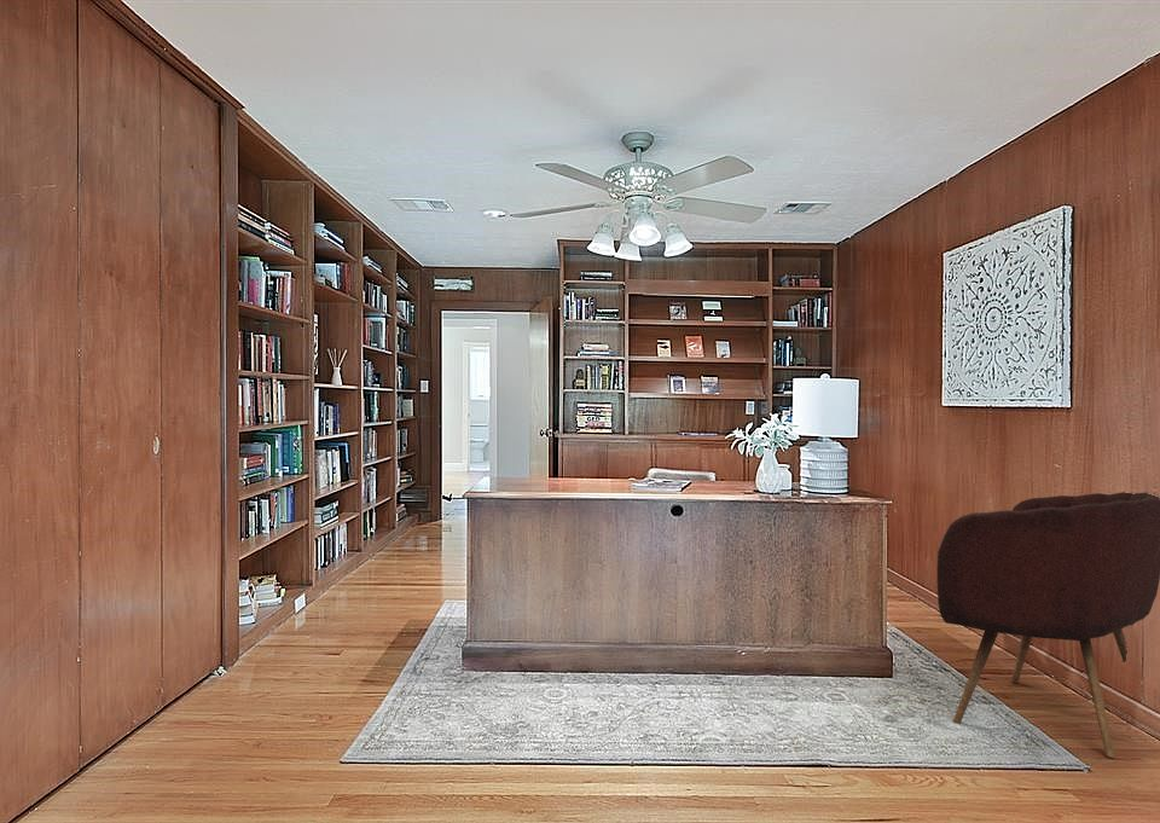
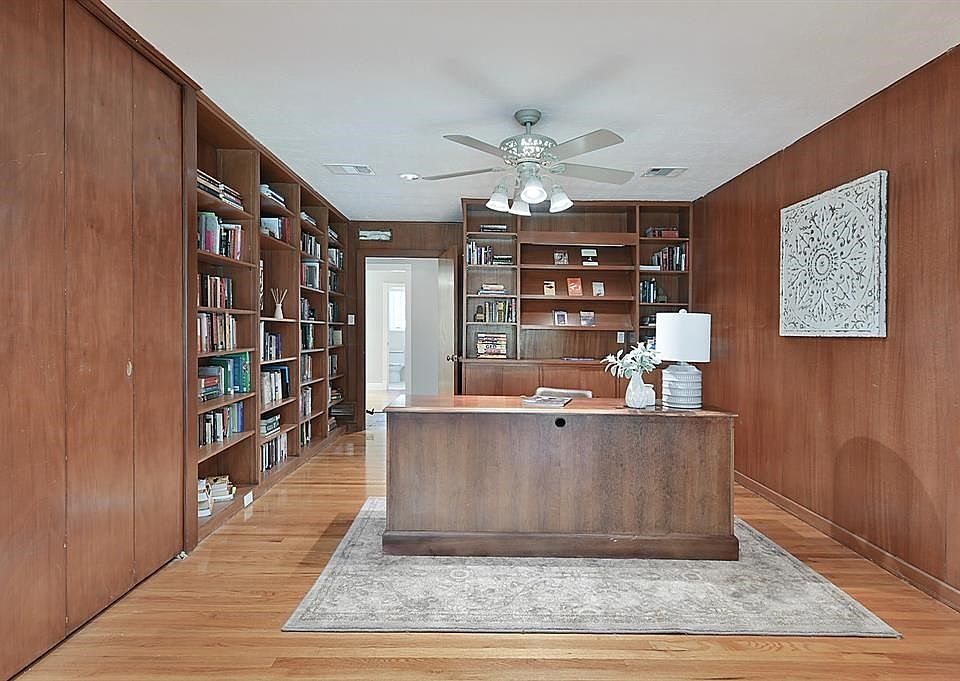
- armchair [935,491,1160,759]
